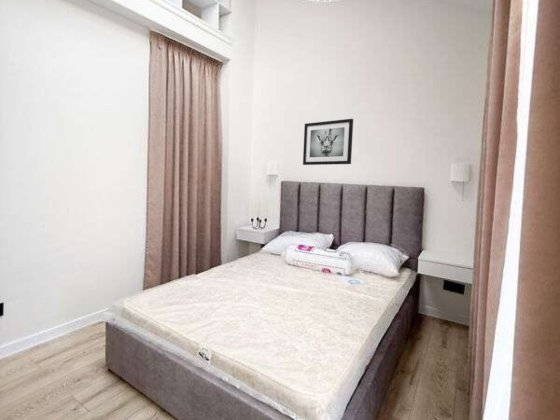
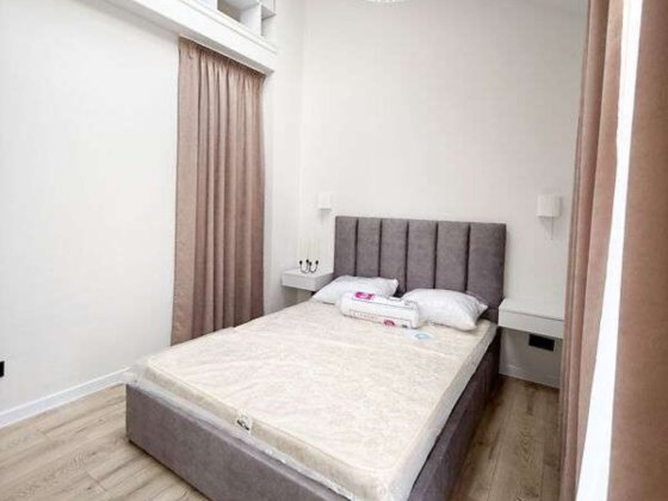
- wall art [302,118,354,166]
